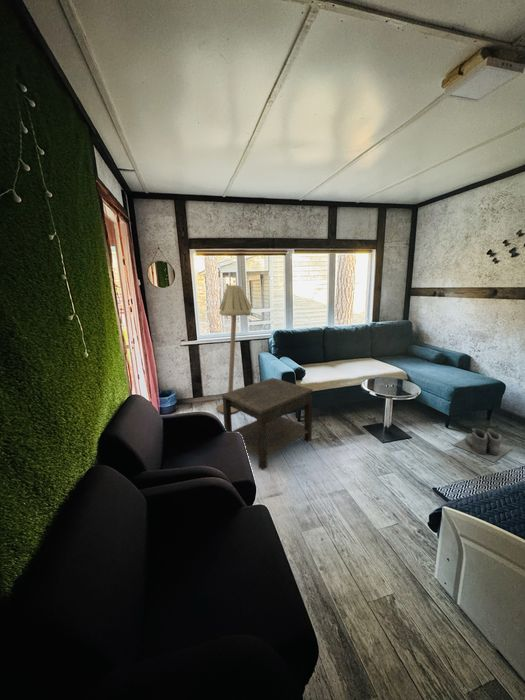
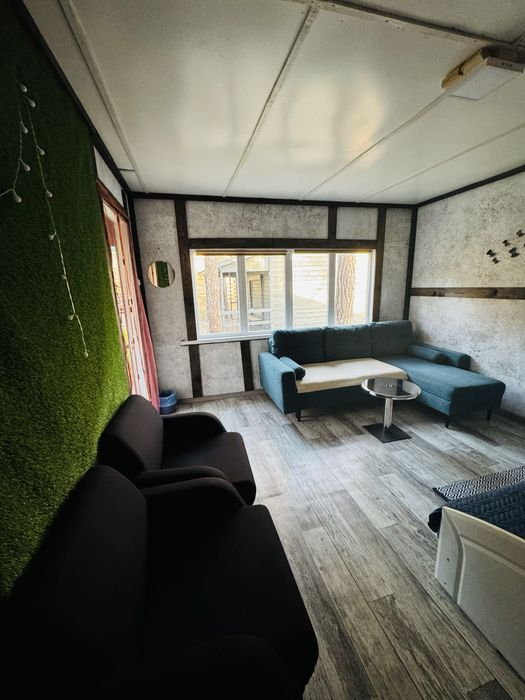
- floor lamp [216,283,253,414]
- boots [453,427,513,463]
- side table [221,377,314,471]
